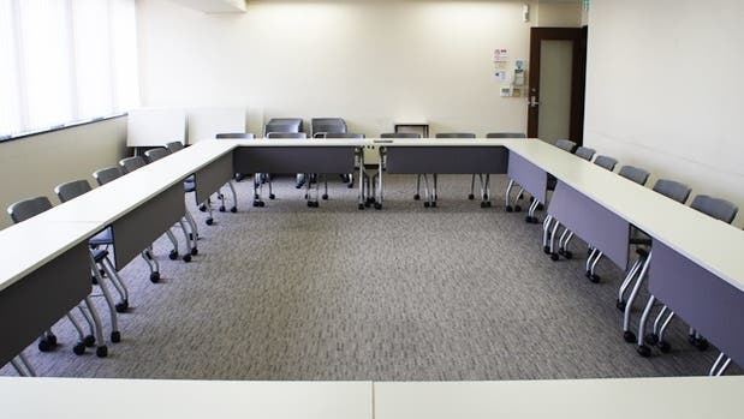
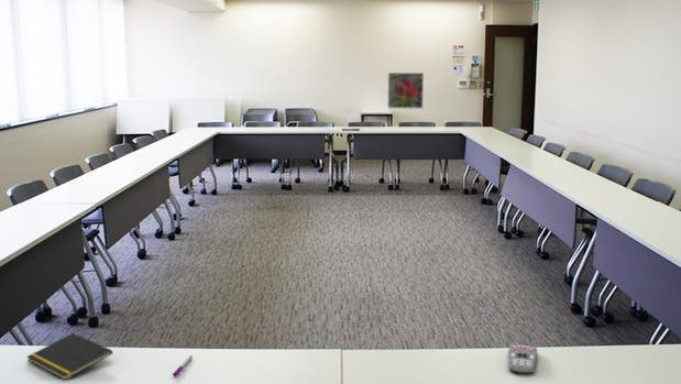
+ pen [172,354,194,377]
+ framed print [386,72,425,109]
+ remote control [507,343,538,375]
+ notepad [25,332,113,381]
